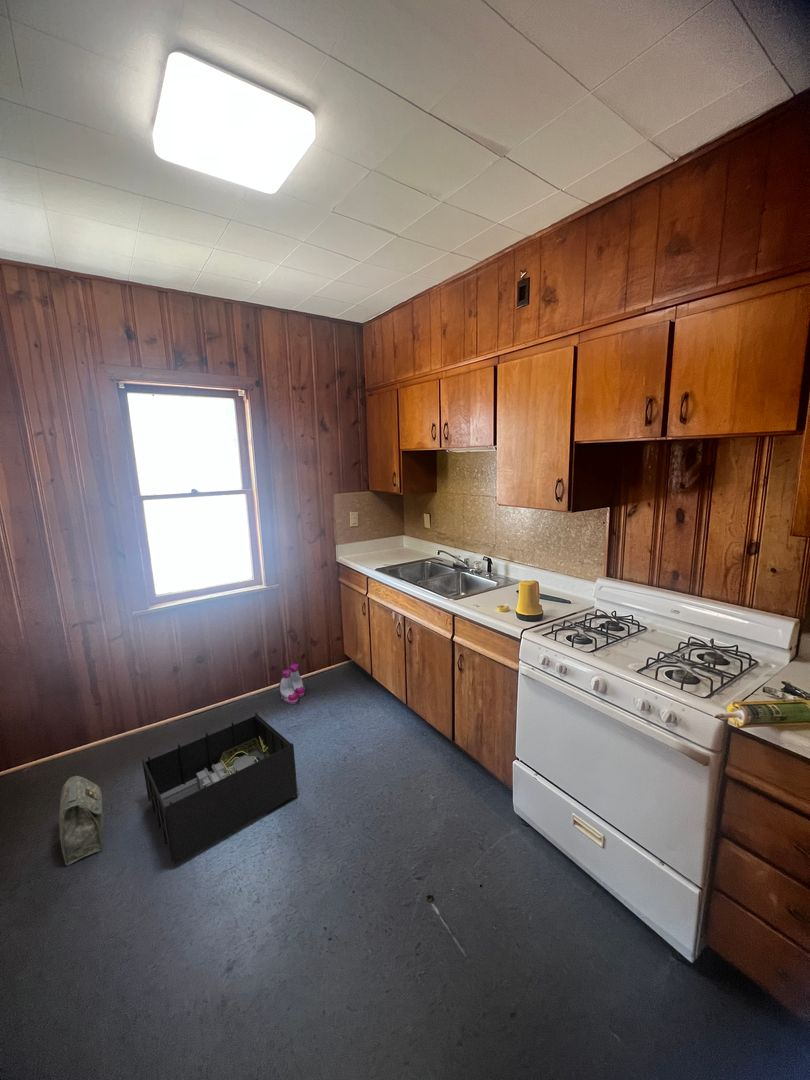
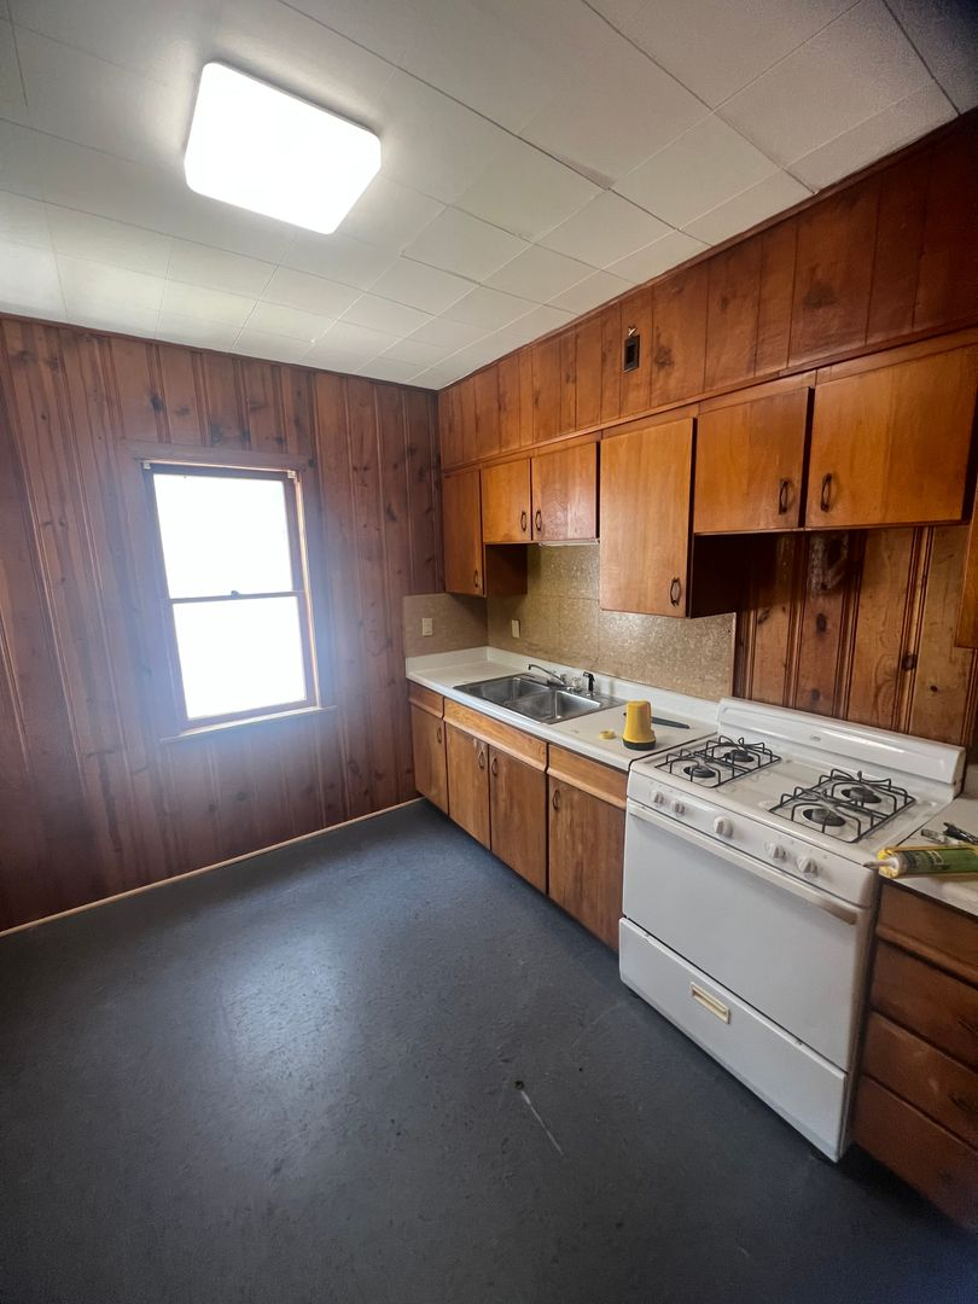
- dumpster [141,712,299,866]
- boots [278,662,306,705]
- bag [58,775,105,867]
